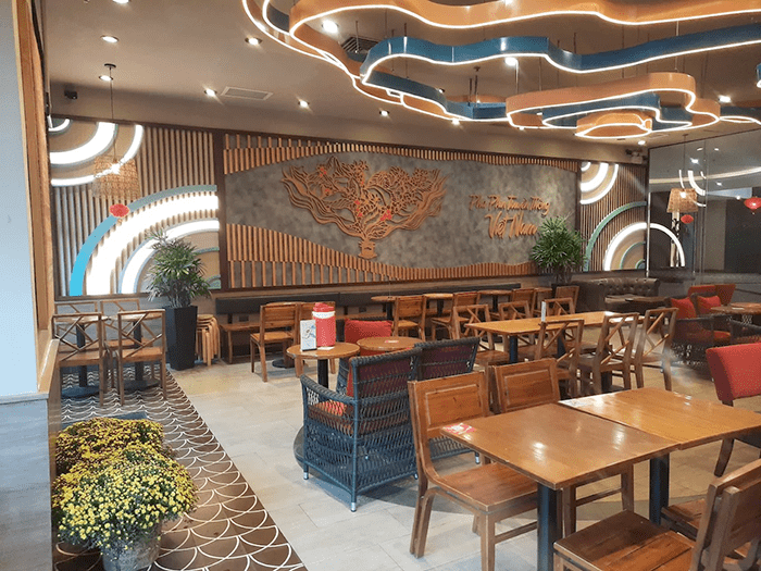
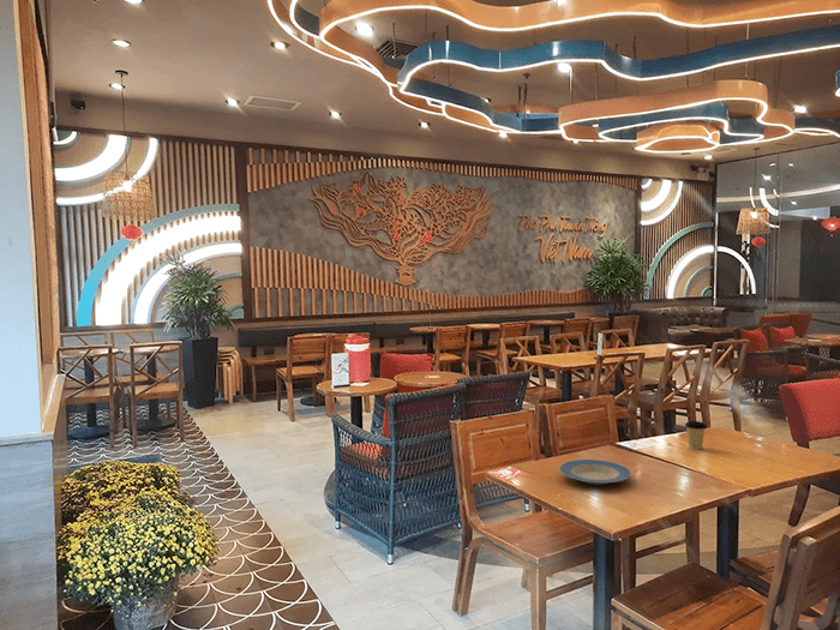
+ coffee cup [684,420,708,450]
+ plate [558,458,632,486]
